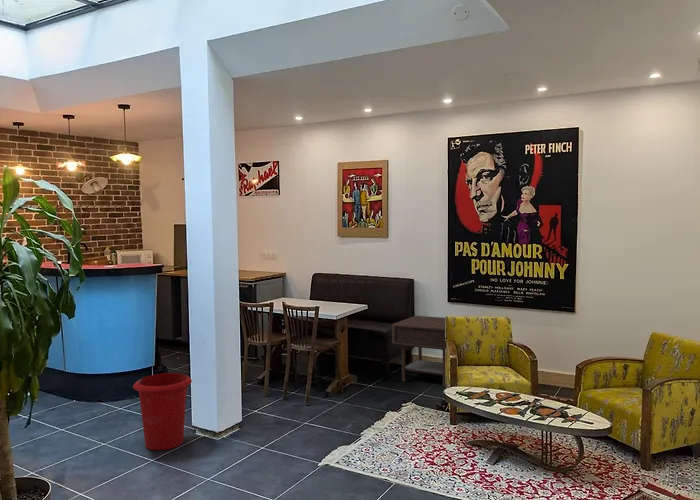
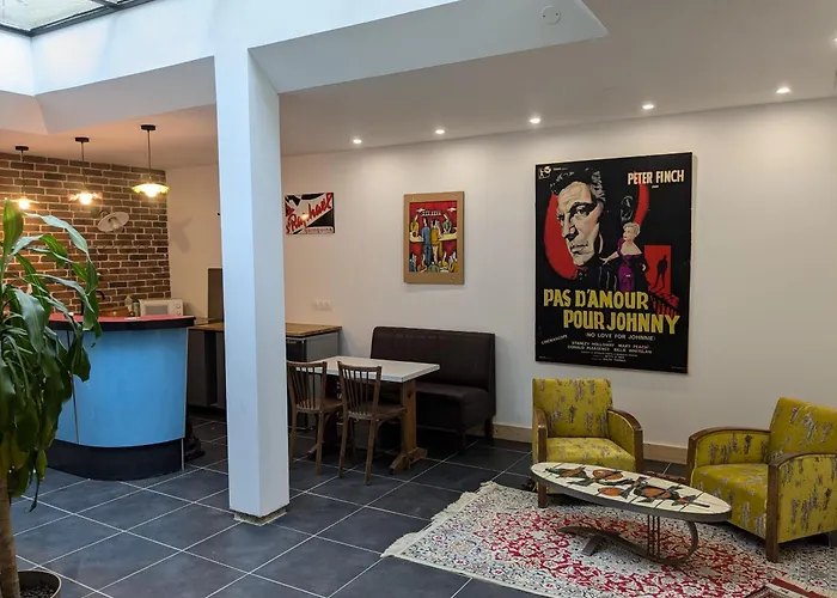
- side table [391,315,447,389]
- waste bin [132,372,193,451]
